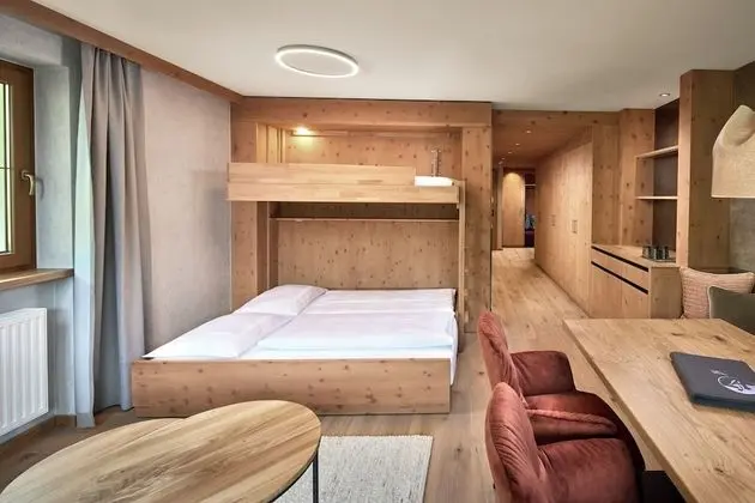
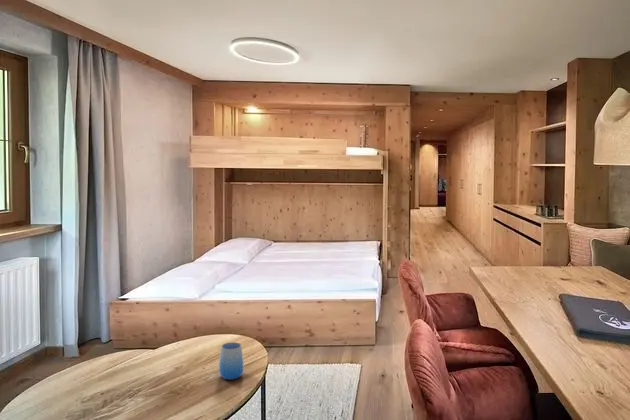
+ cup [218,341,245,381]
